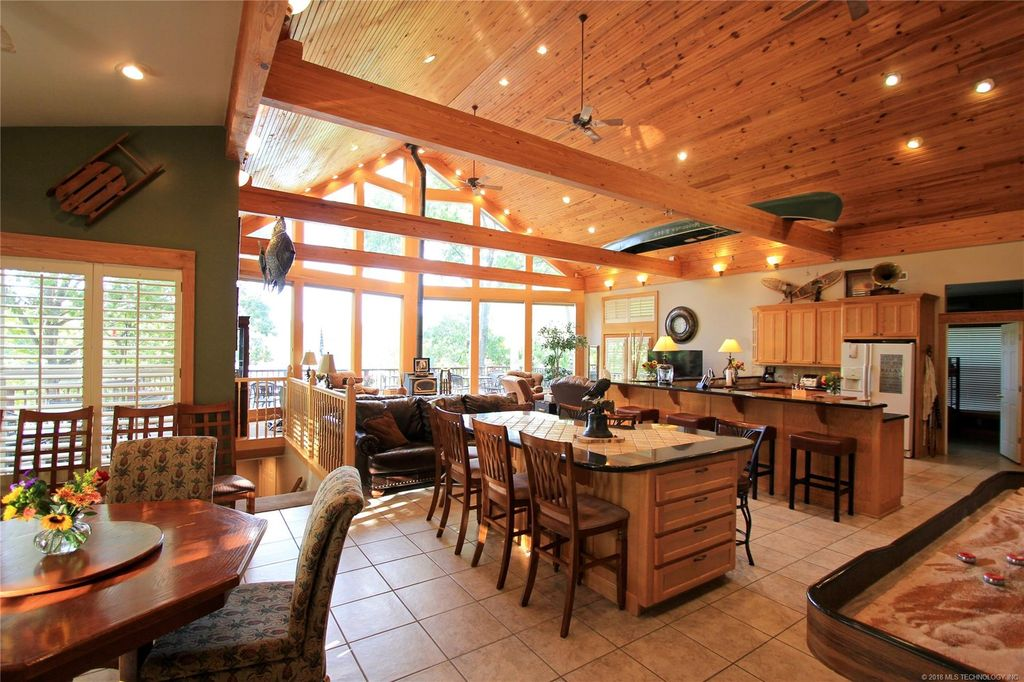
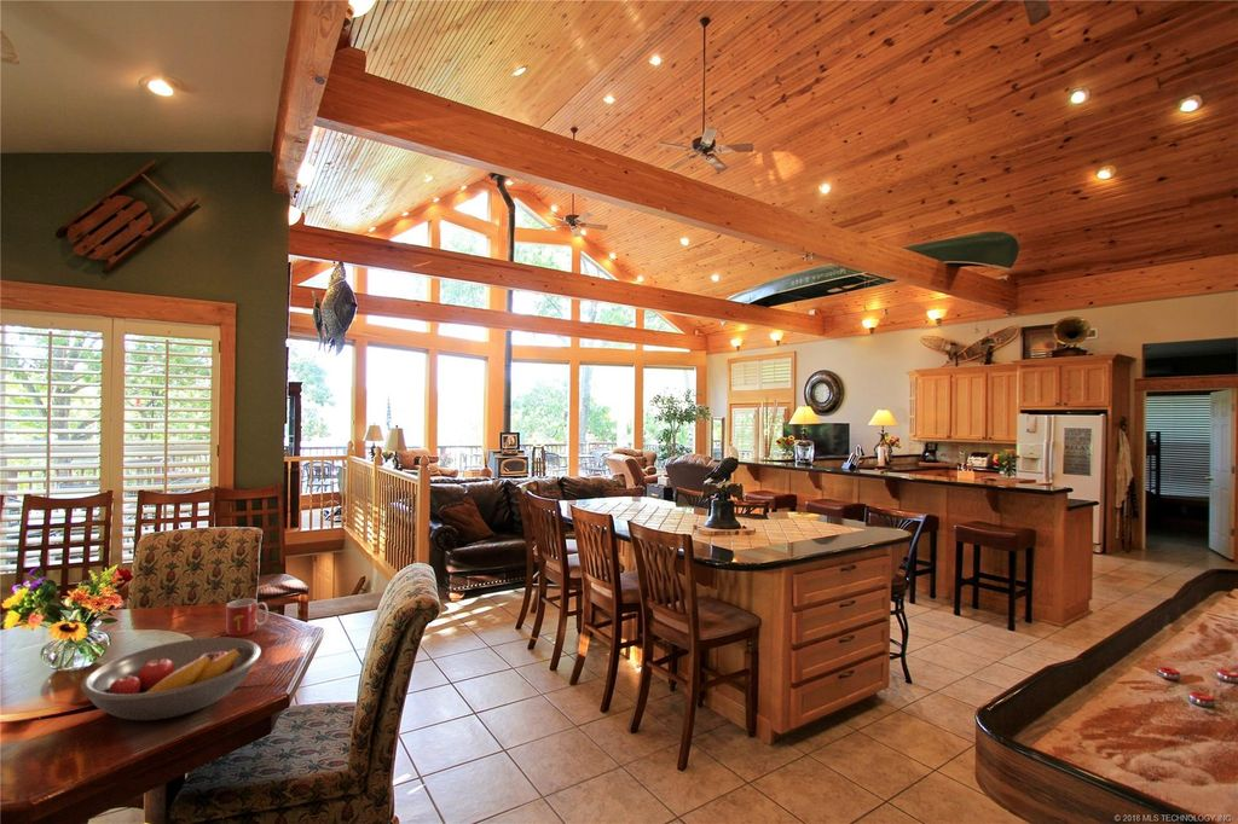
+ mug [225,598,270,637]
+ fruit bowl [80,637,262,721]
